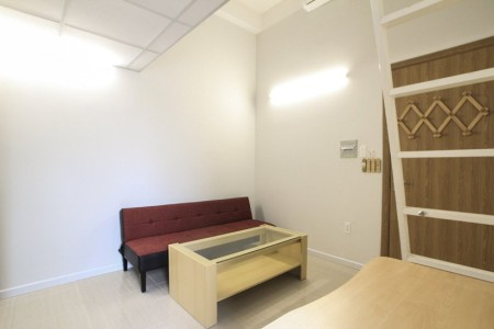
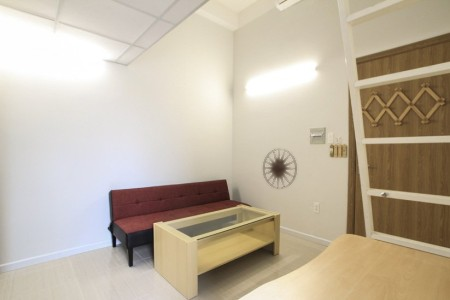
+ wall art [262,148,298,190]
